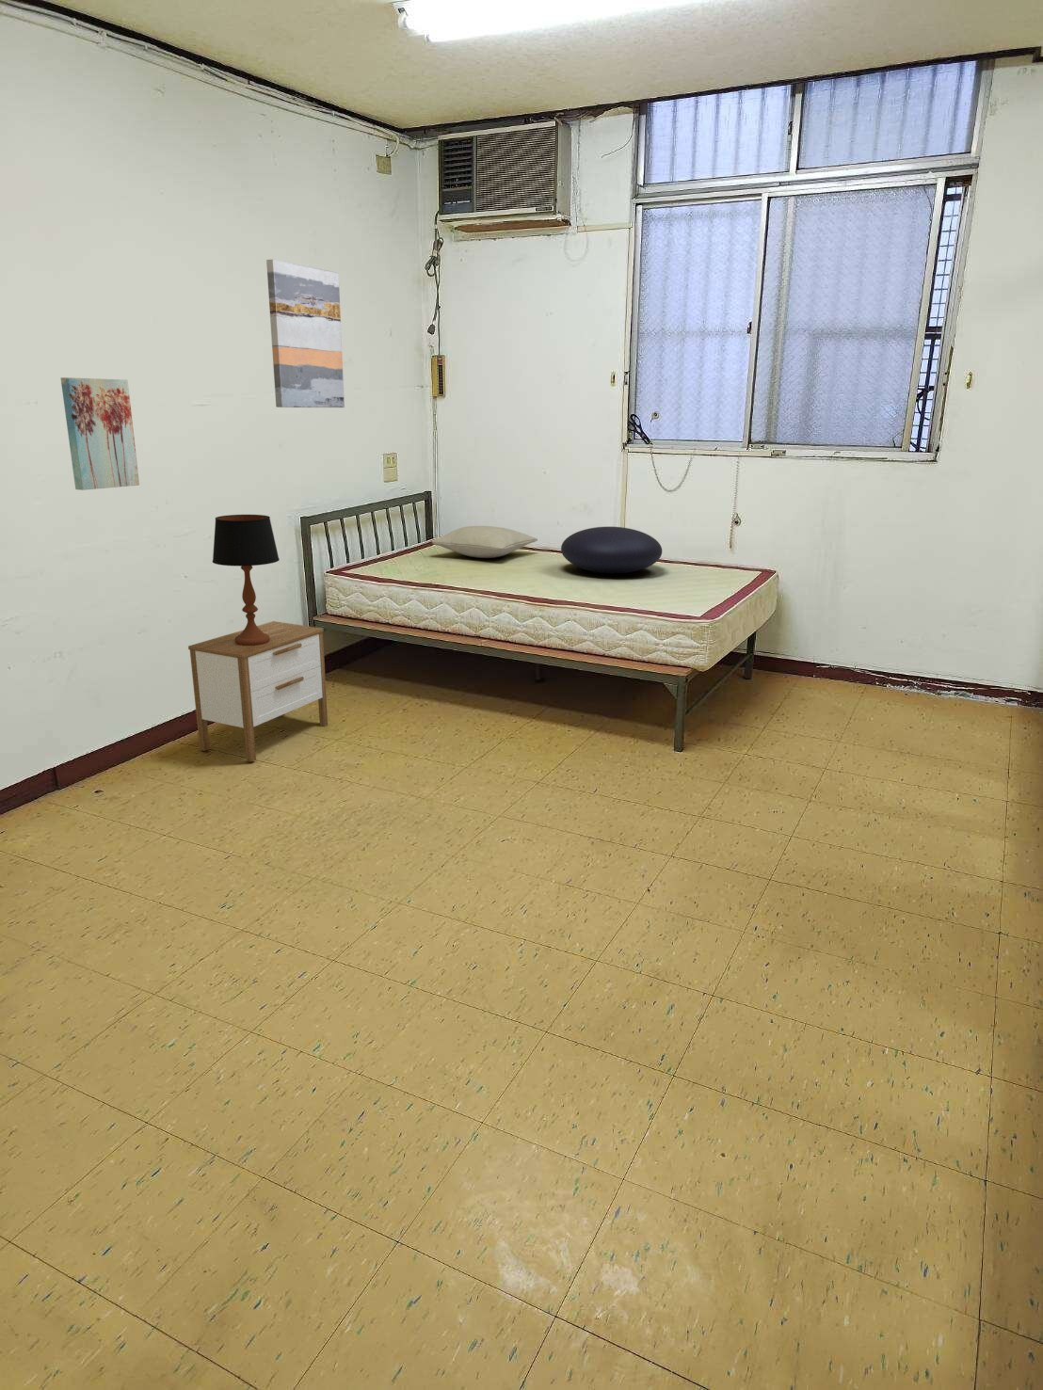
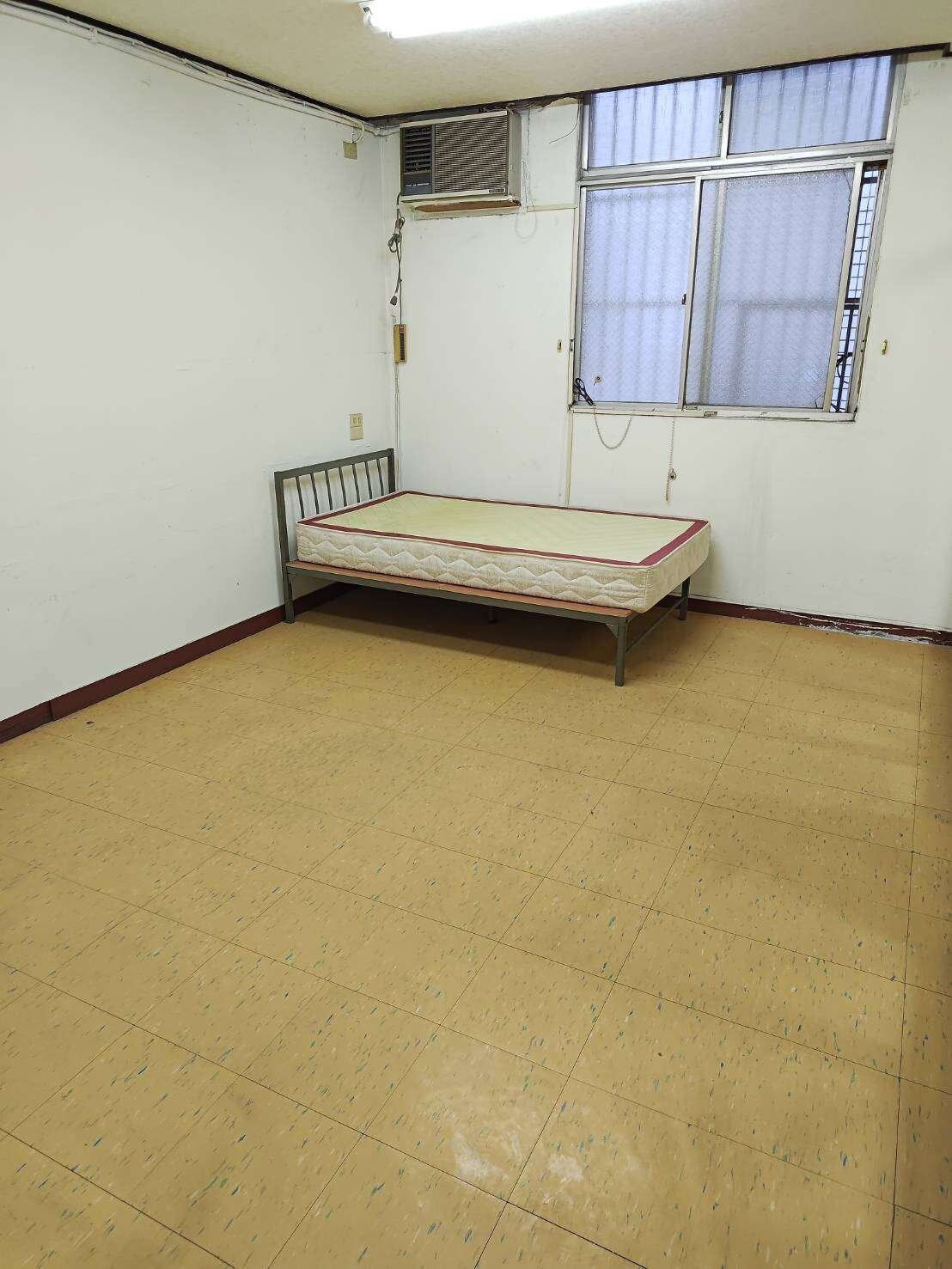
- pillow [432,525,538,559]
- wall art [60,377,140,491]
- wall art [265,259,345,409]
- nightstand [187,620,329,762]
- table lamp [211,514,280,645]
- cushion [560,526,663,575]
